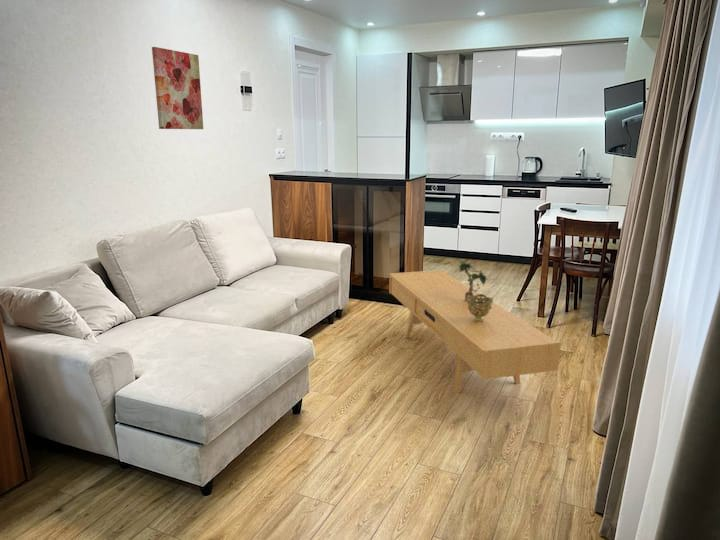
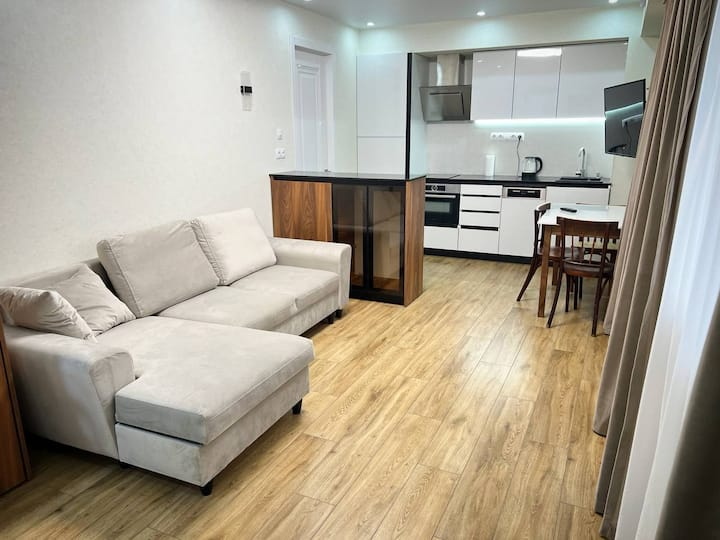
- potted plant [457,259,489,302]
- tv console [388,269,562,394]
- wall art [151,46,204,130]
- decorative bowl [466,293,494,322]
